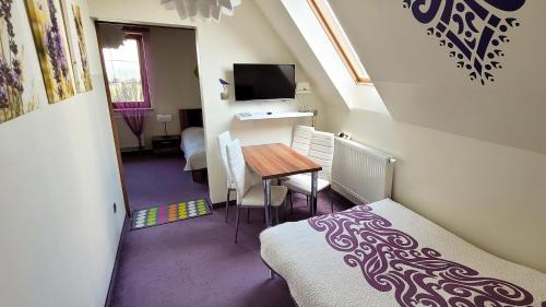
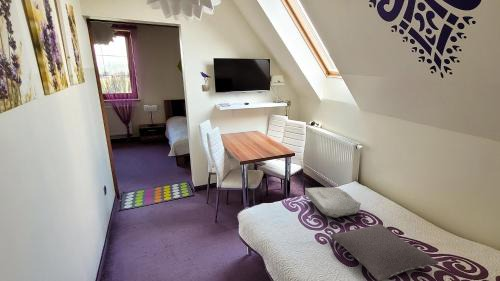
+ pillow [329,223,439,281]
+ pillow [304,186,362,219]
